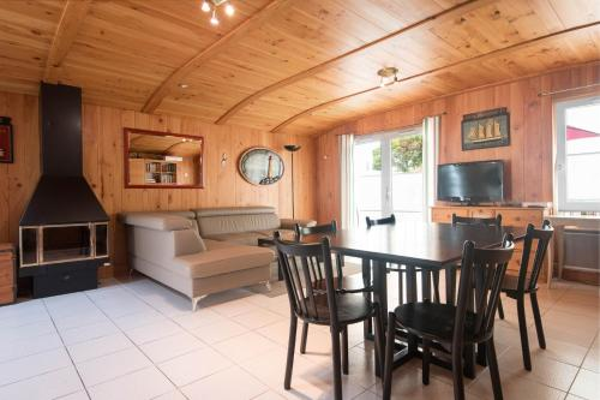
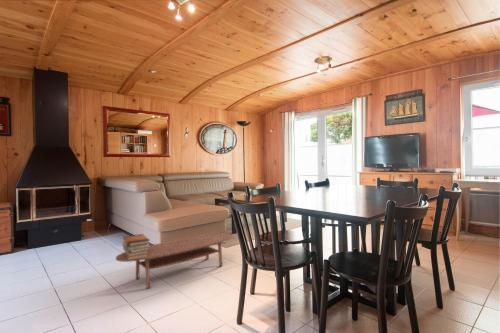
+ book stack [121,233,151,260]
+ coffee table [115,232,233,290]
